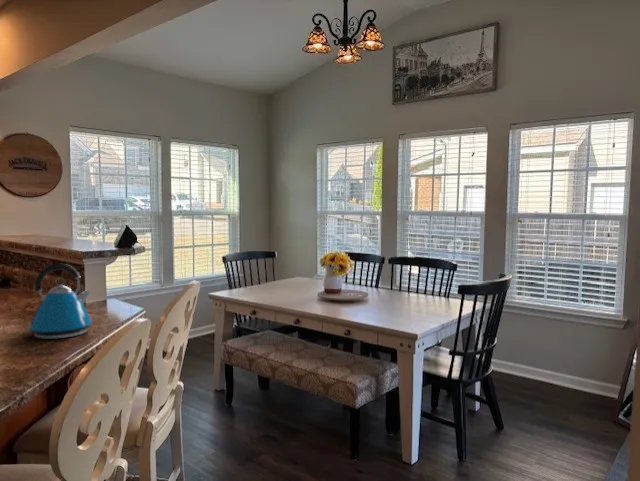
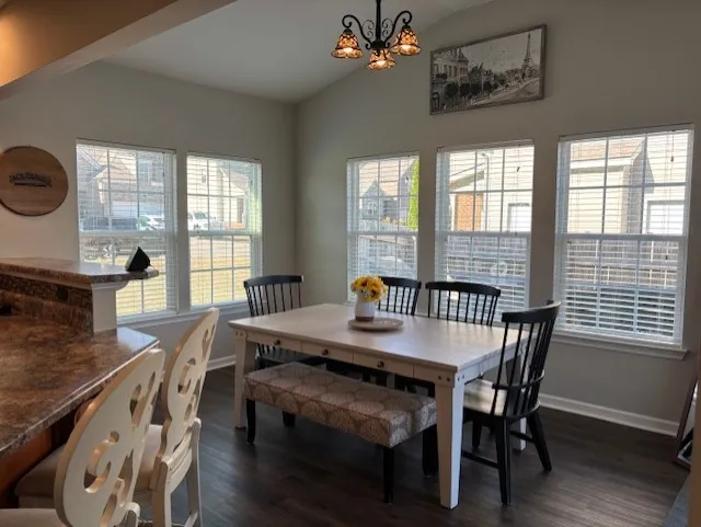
- kettle [23,263,93,340]
